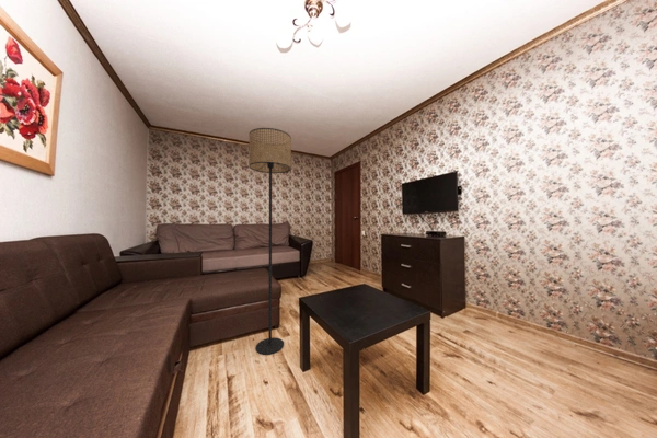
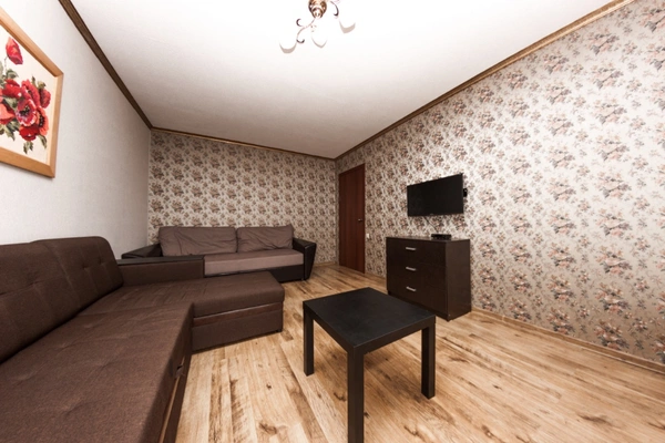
- floor lamp [247,127,292,356]
